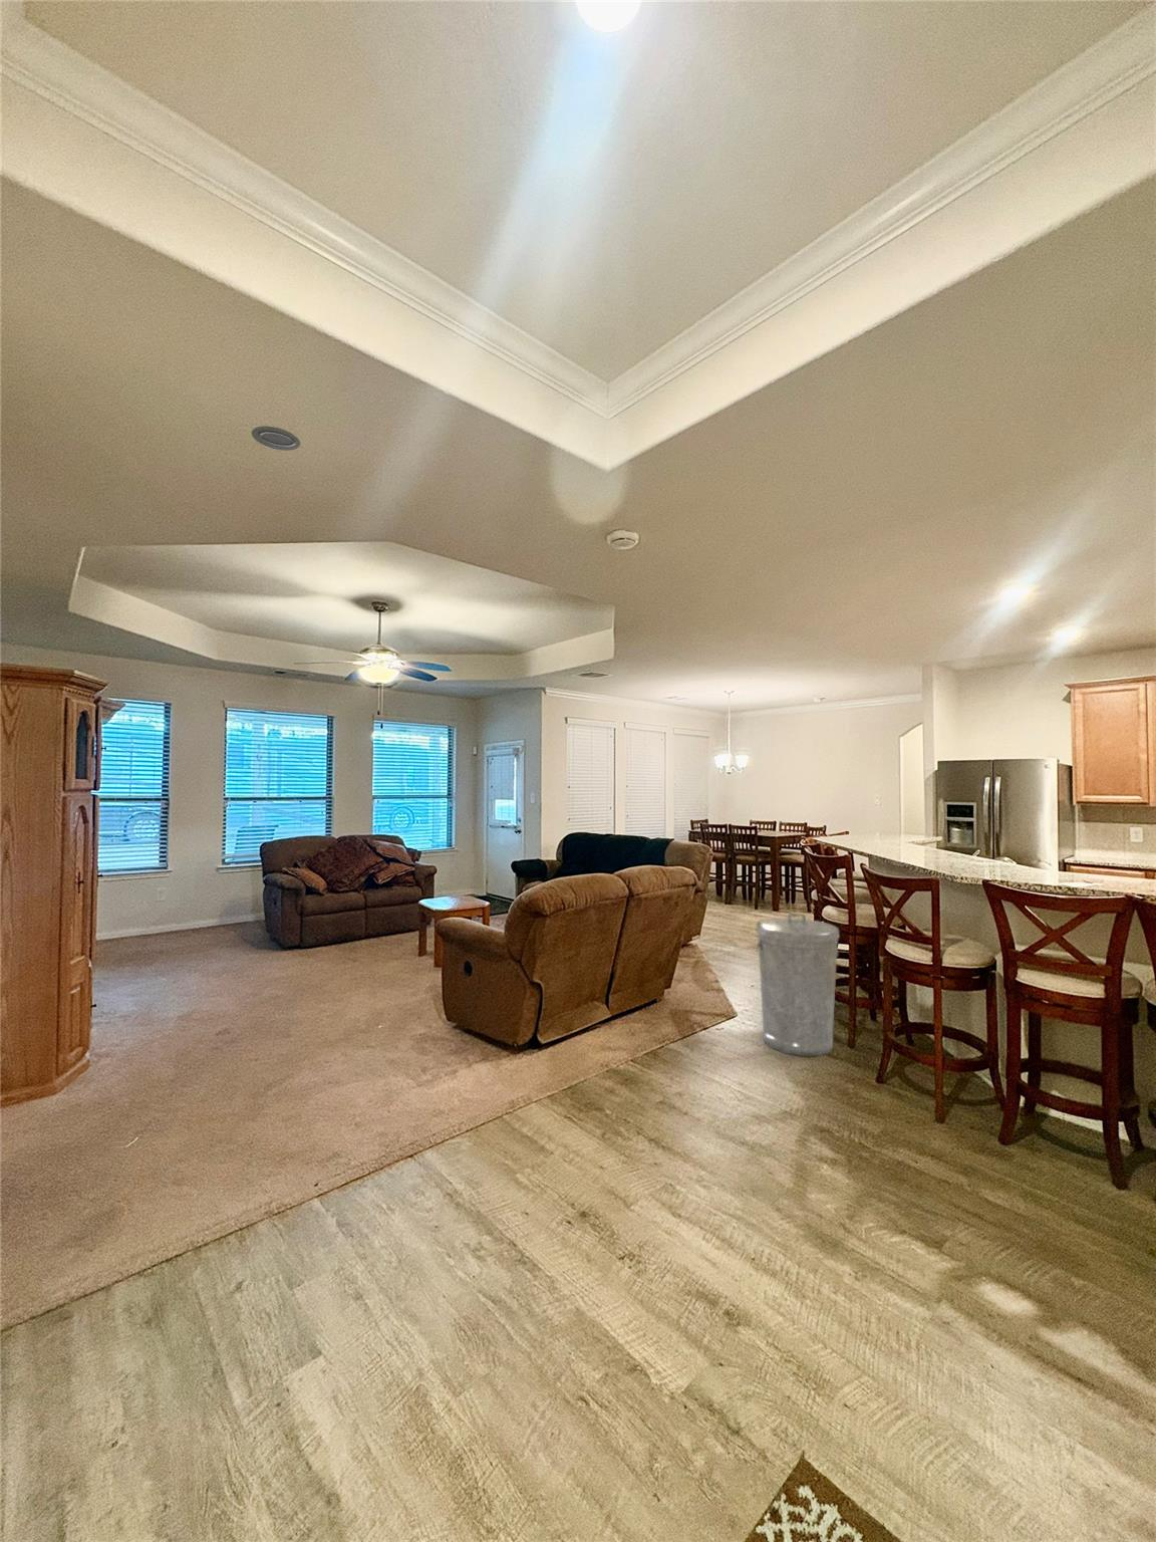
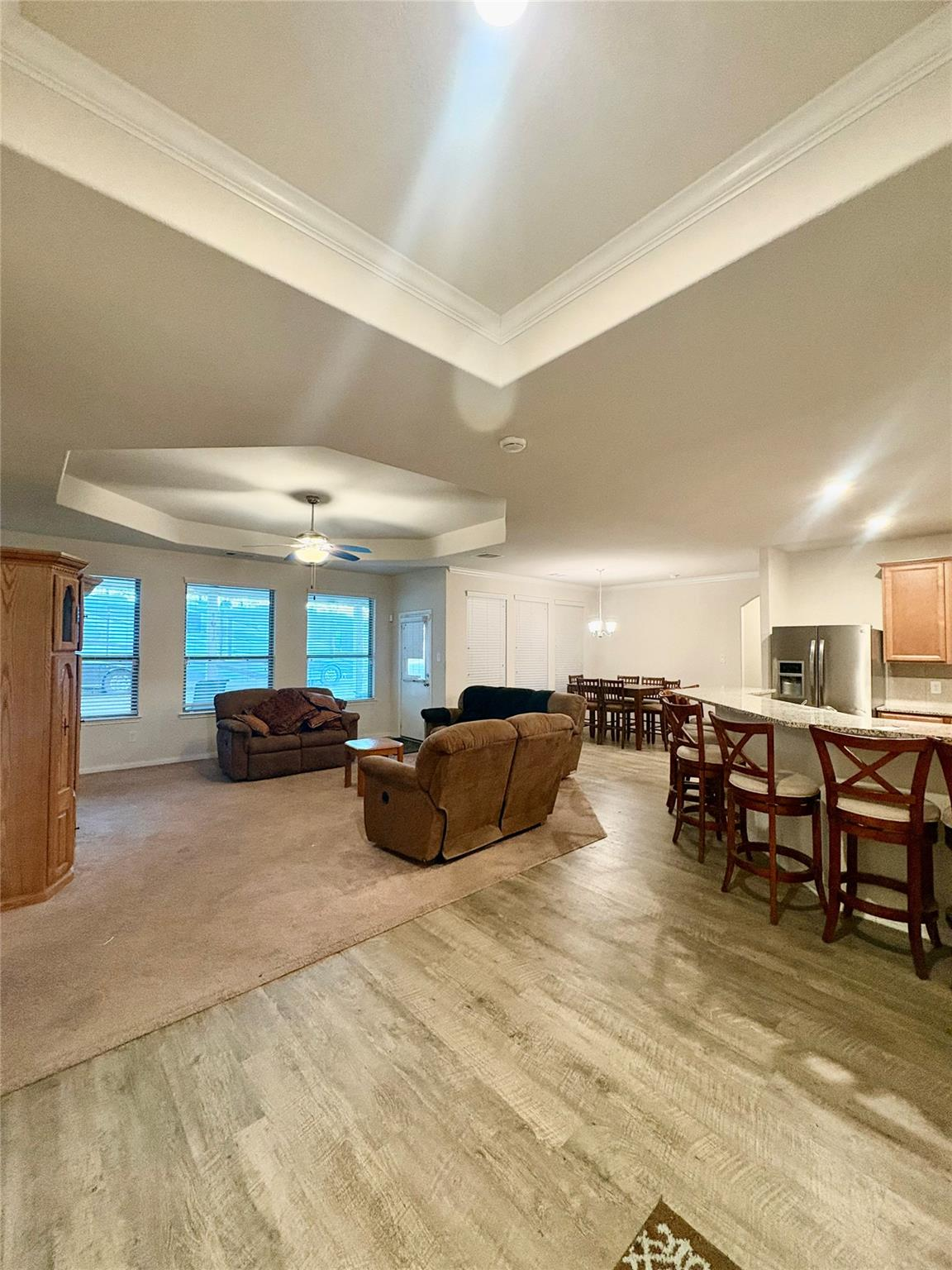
- recessed light [251,425,301,452]
- trash can [754,913,841,1058]
